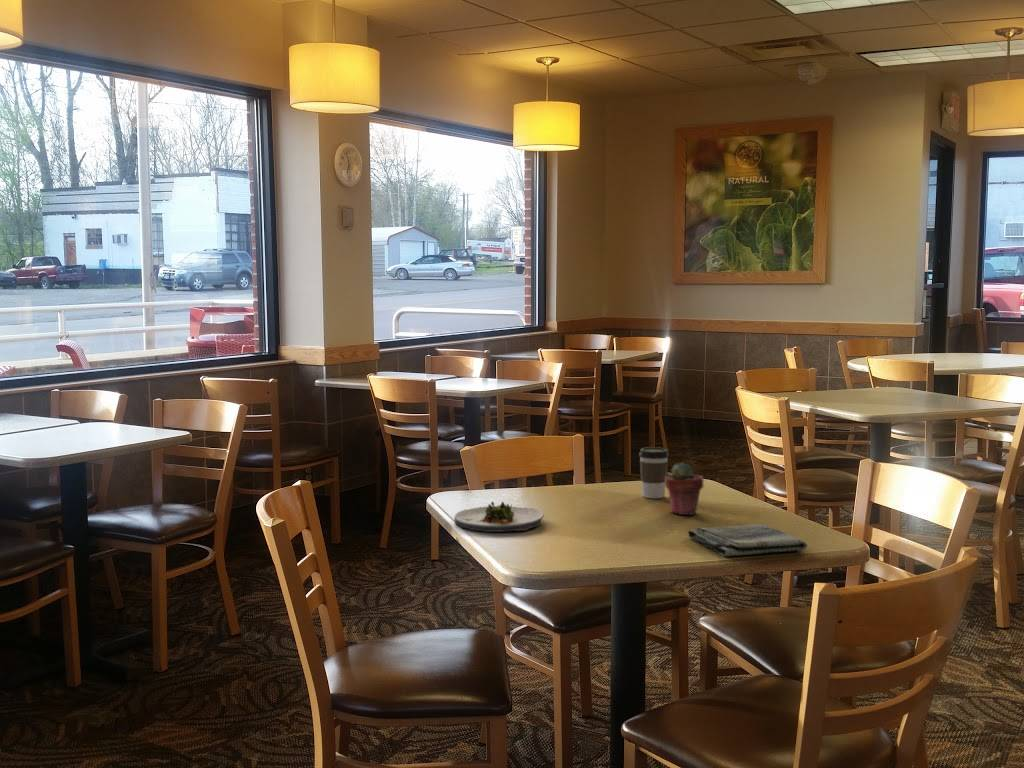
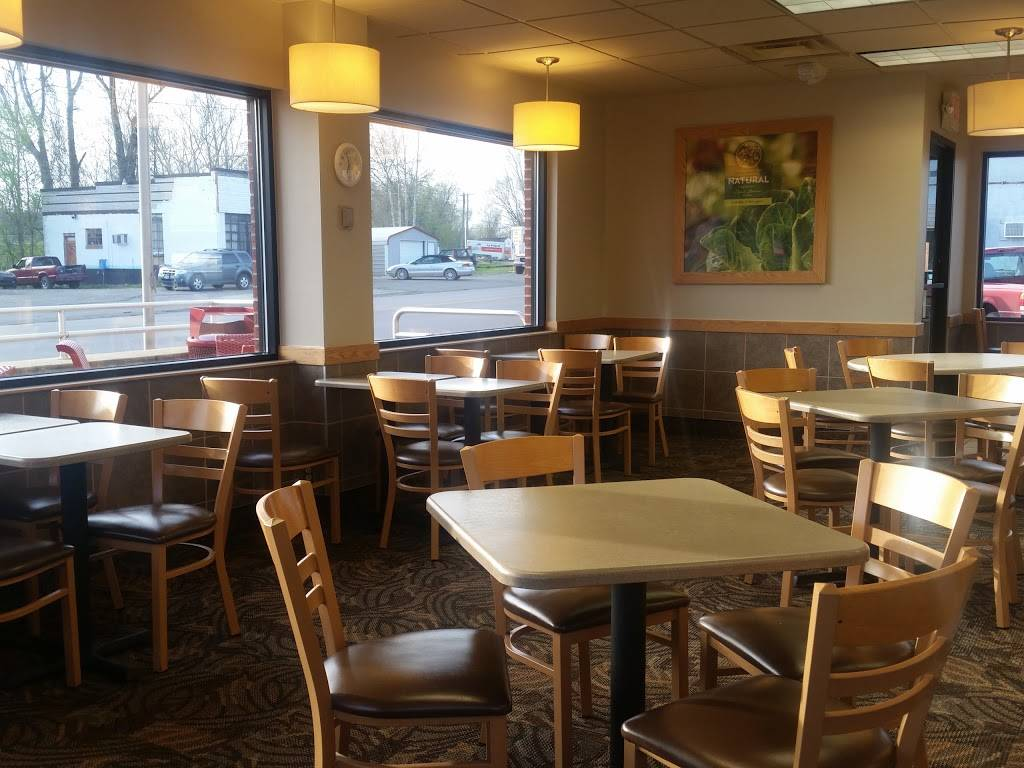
- dish towel [687,522,808,557]
- salad plate [453,501,545,533]
- coffee cup [638,446,670,499]
- potted succulent [665,462,705,516]
